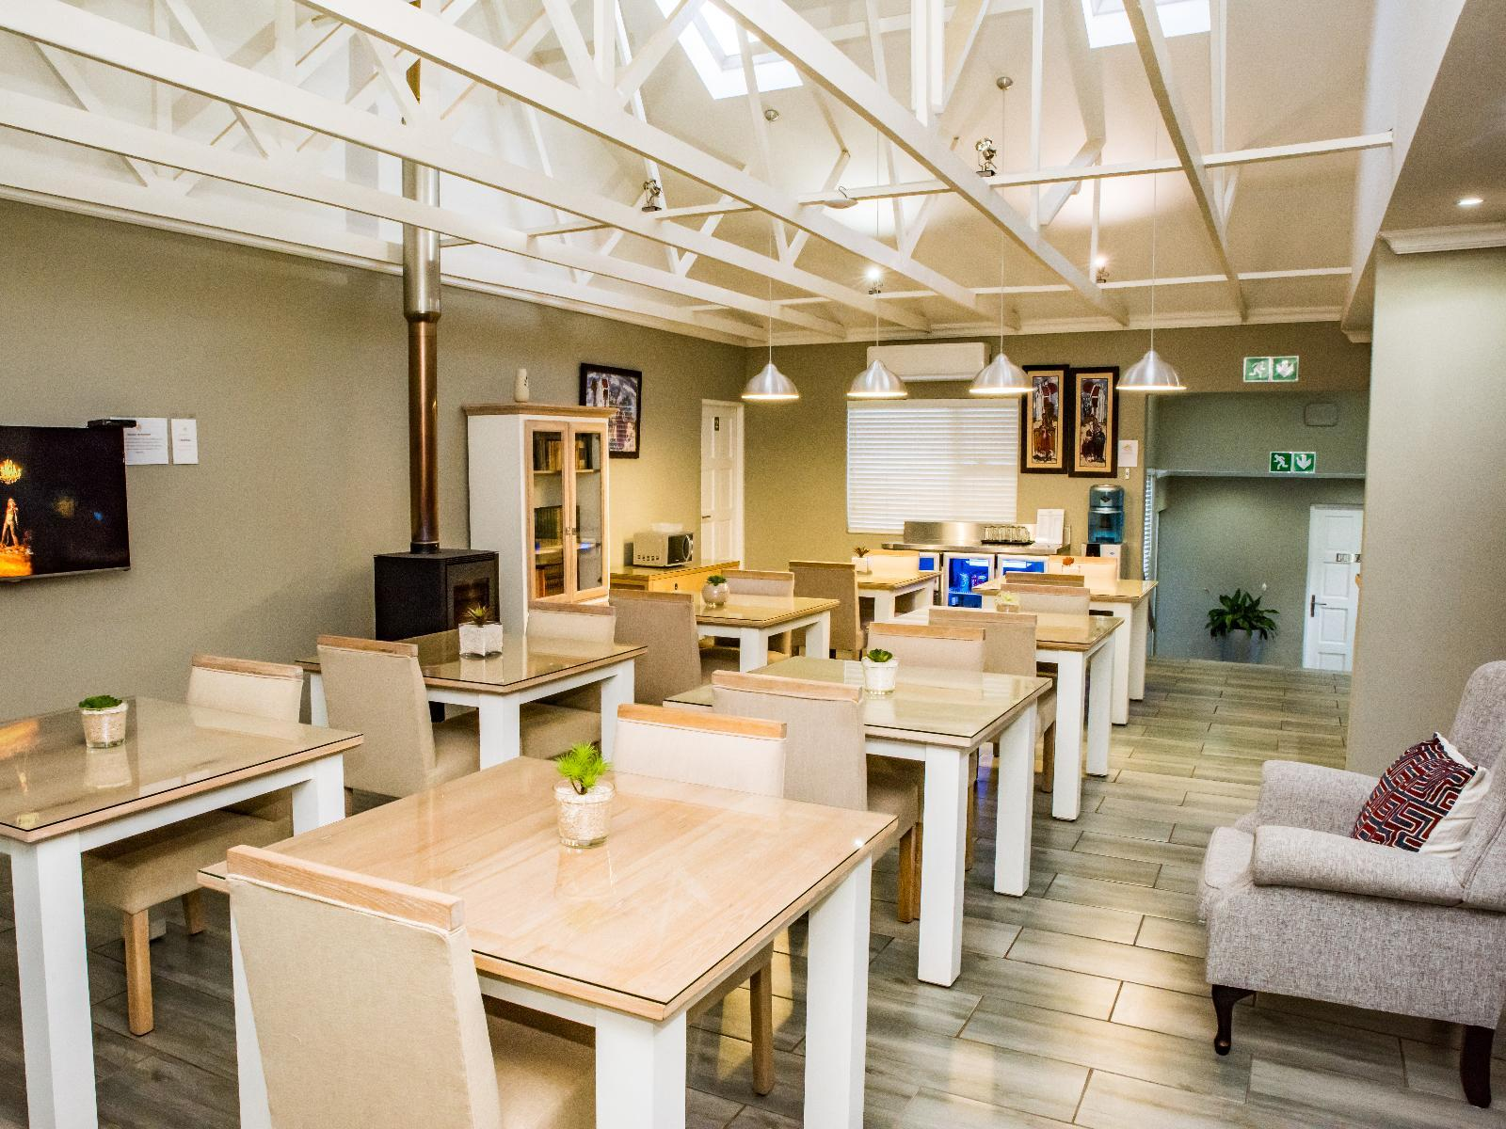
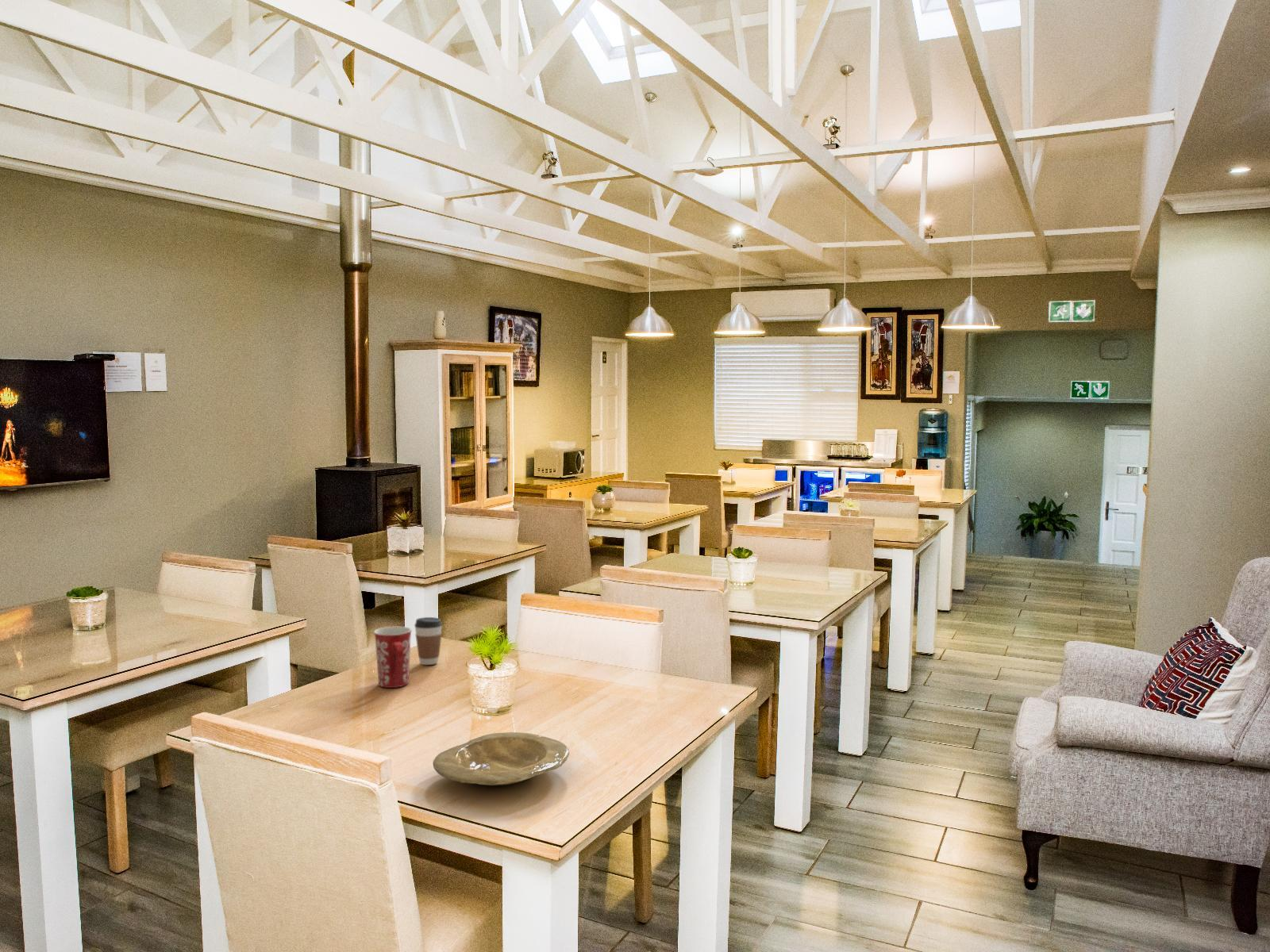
+ mug [373,626,413,689]
+ plate [432,731,570,786]
+ coffee cup [414,616,443,666]
